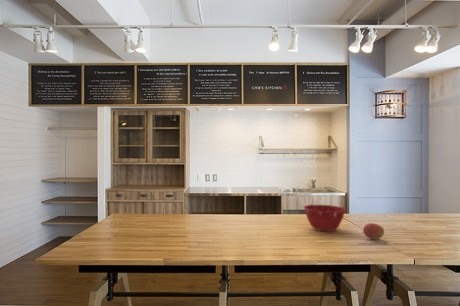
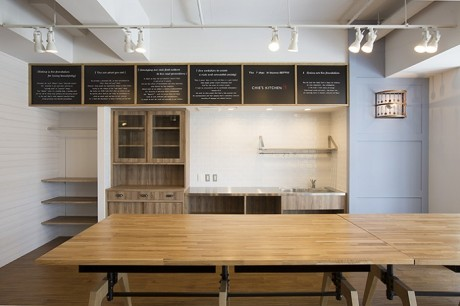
- mixing bowl [303,204,347,233]
- fruit [362,222,385,240]
